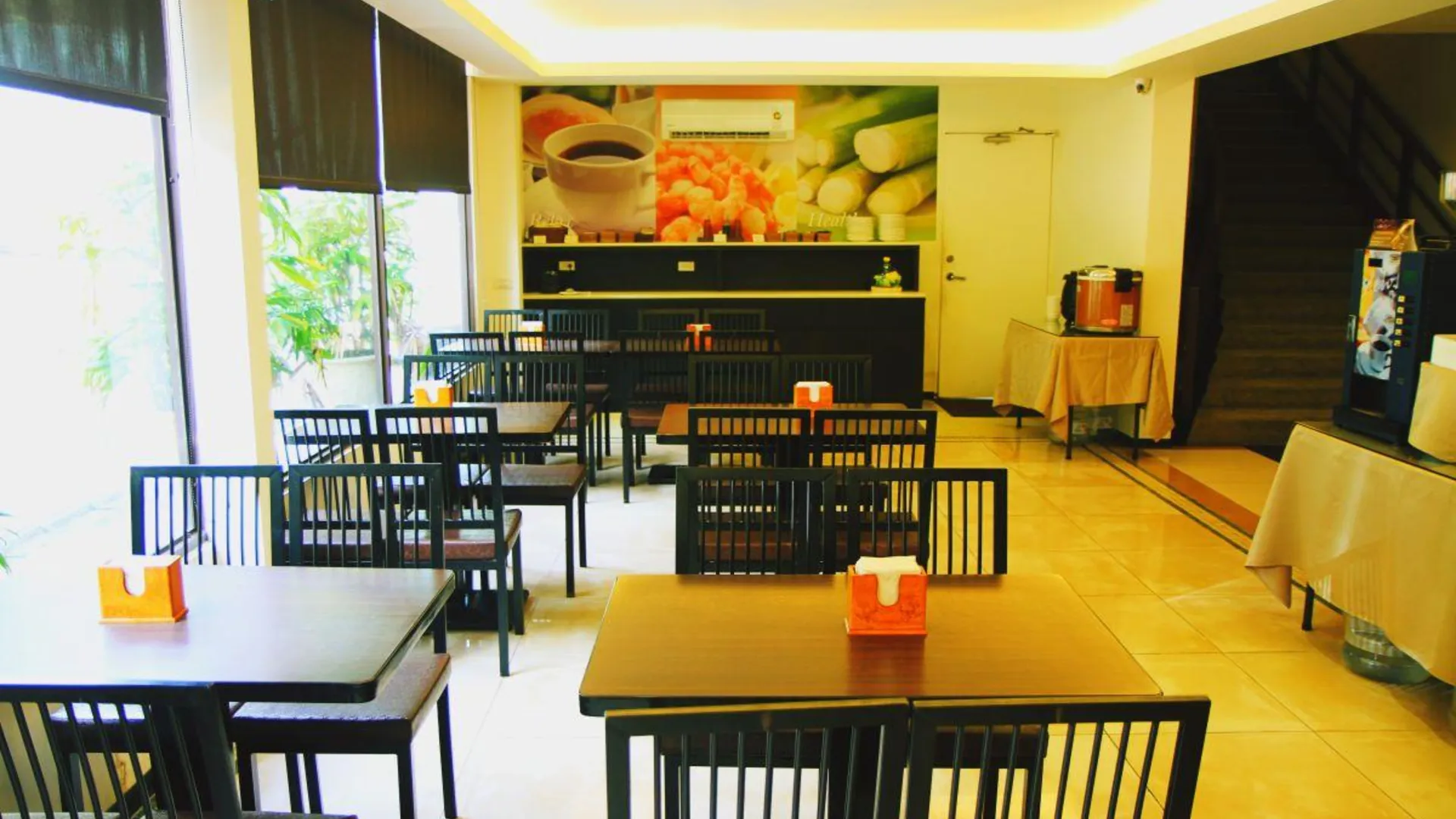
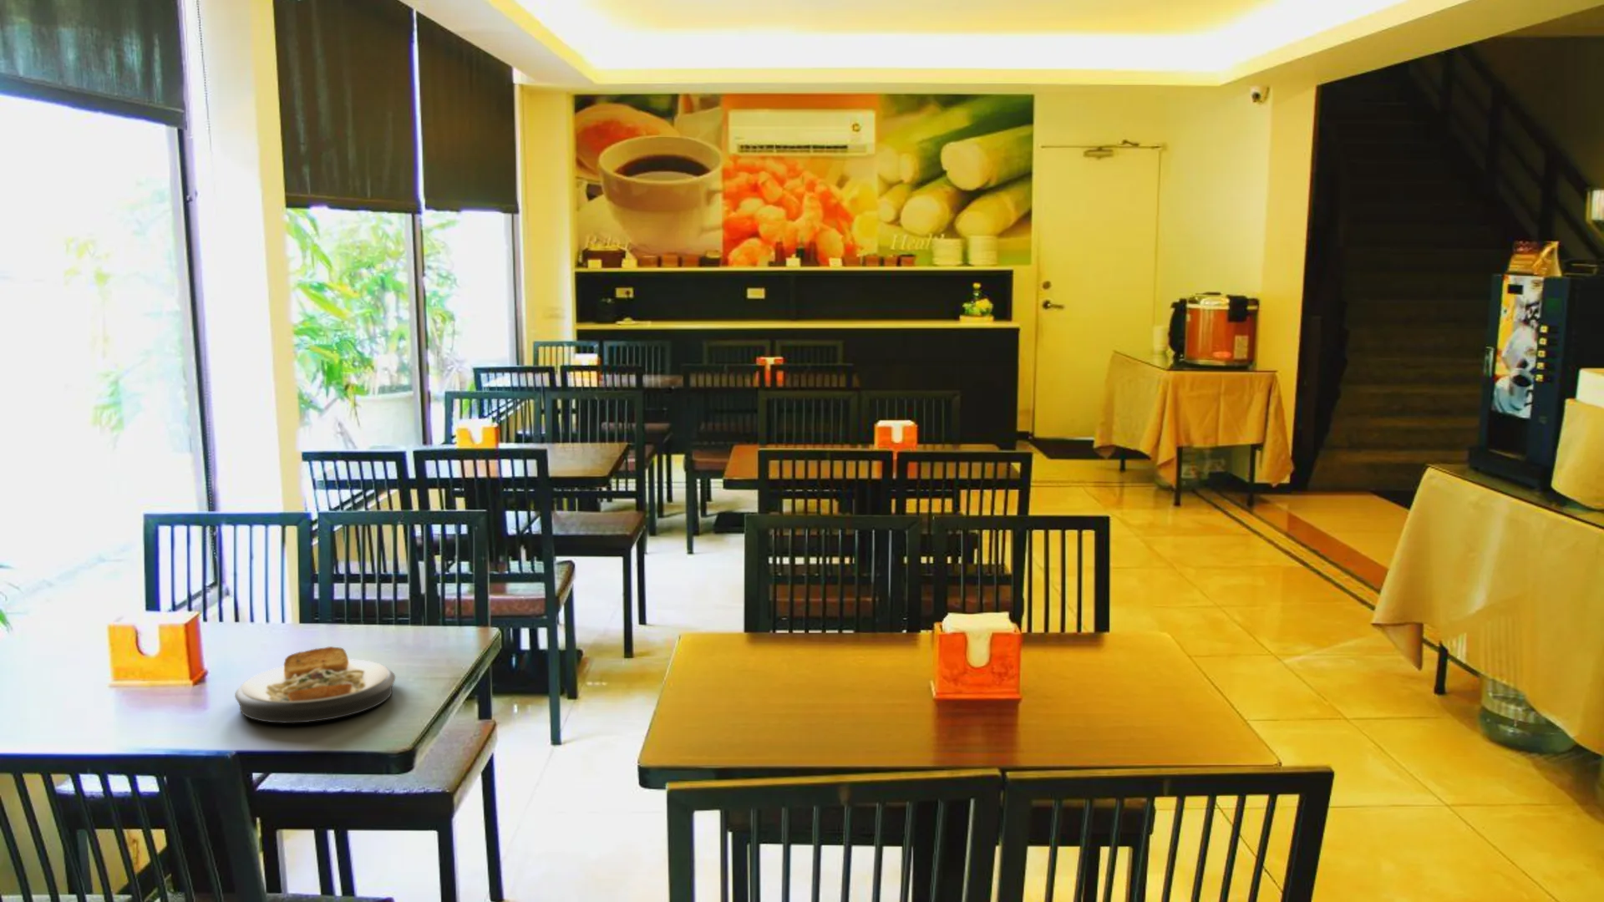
+ plate [234,645,395,724]
